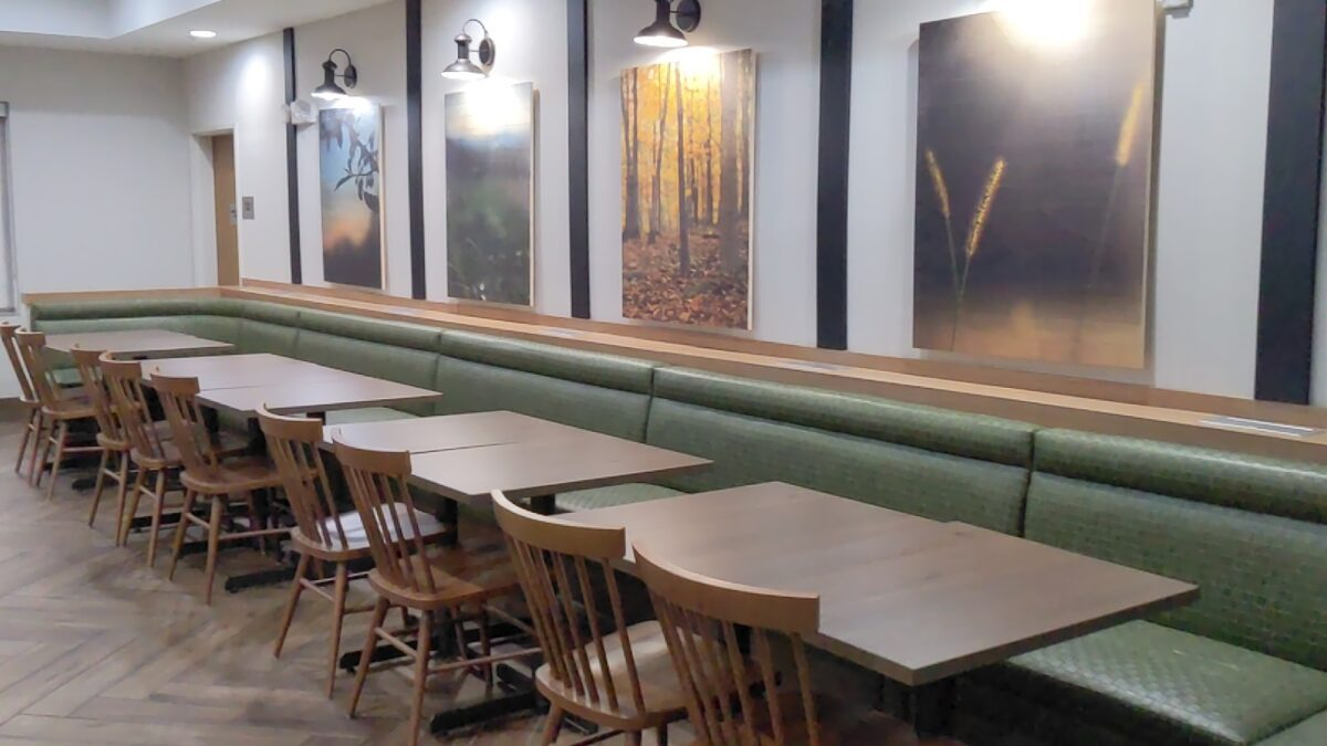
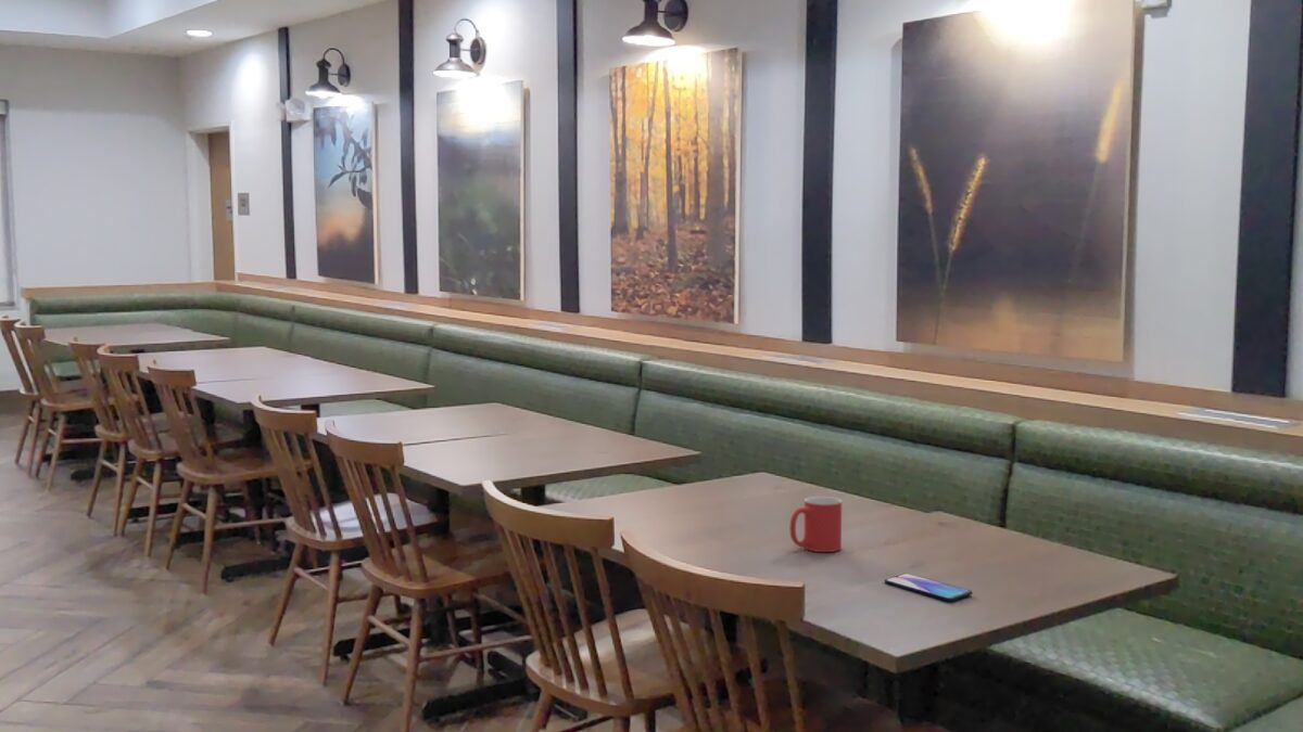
+ smartphone [884,573,973,602]
+ mug [788,496,843,553]
